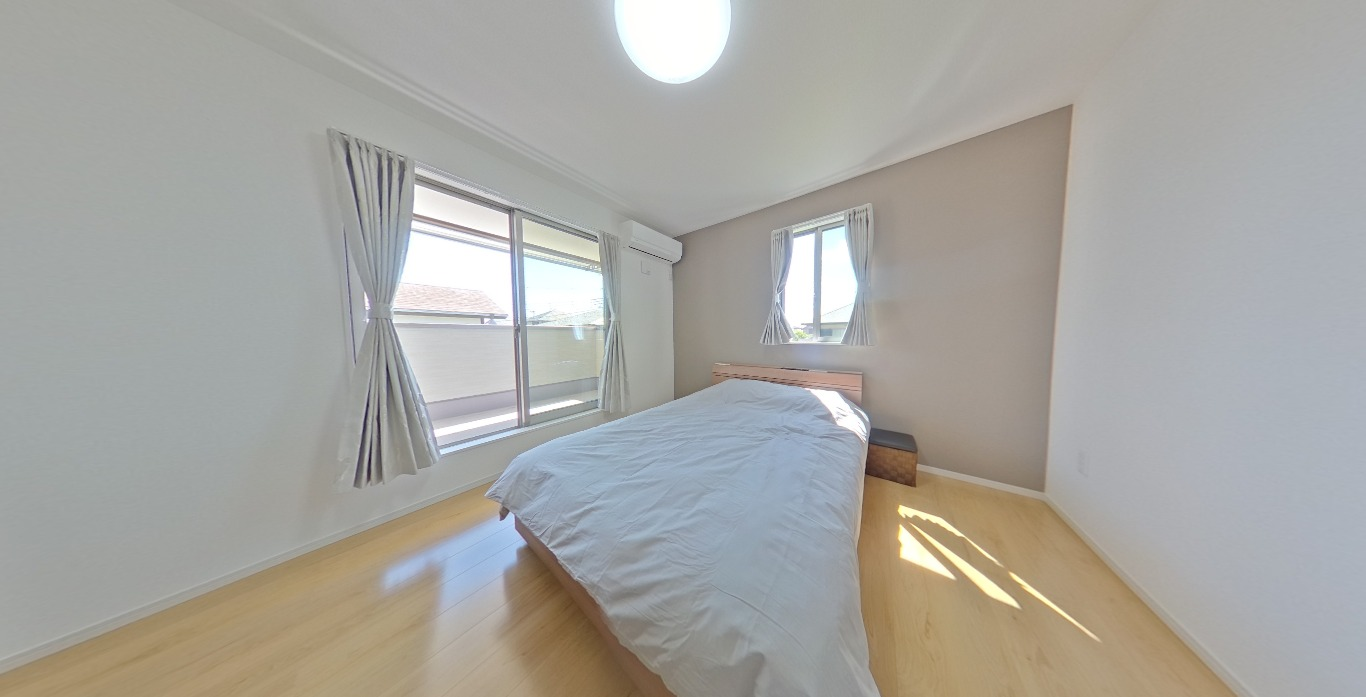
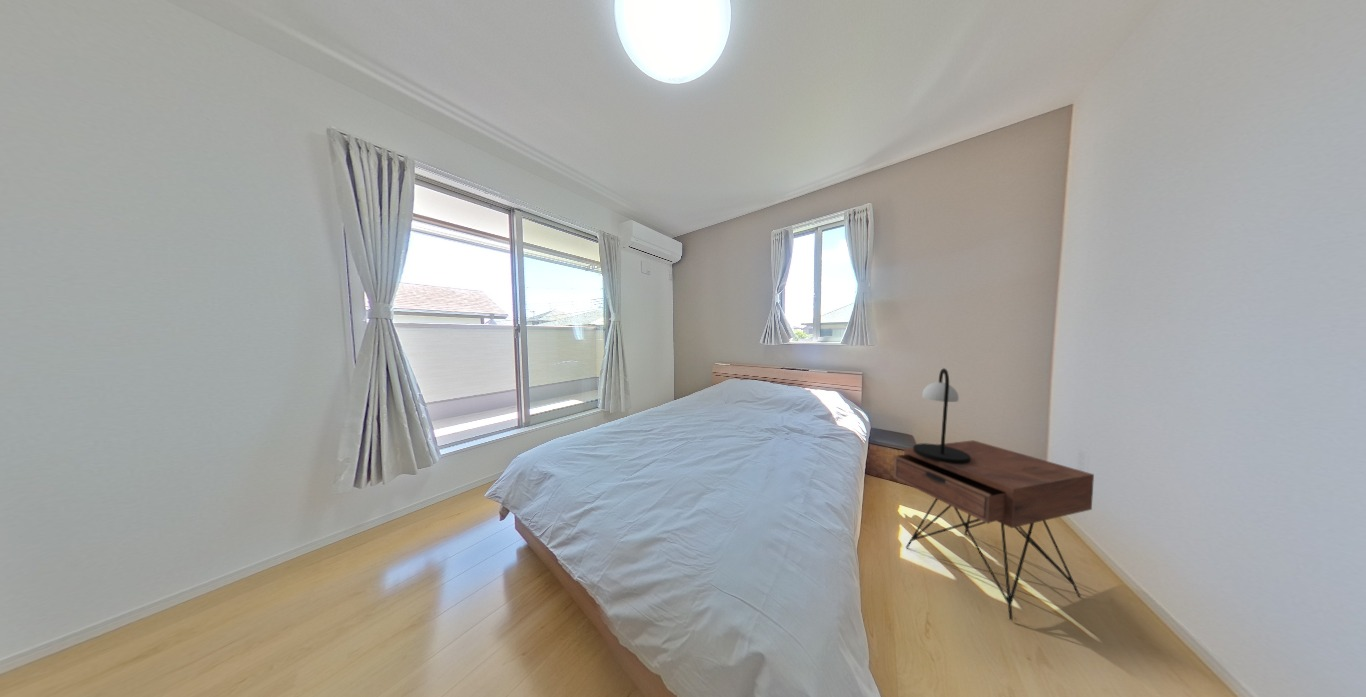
+ nightstand [892,439,1095,621]
+ table lamp [912,367,971,464]
